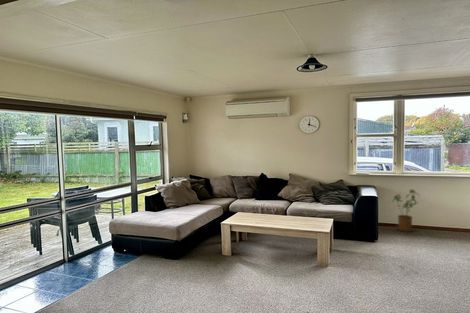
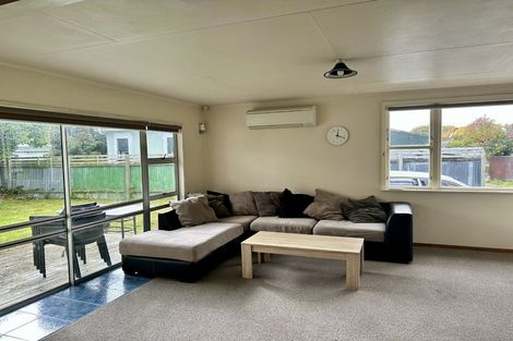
- house plant [392,188,420,233]
